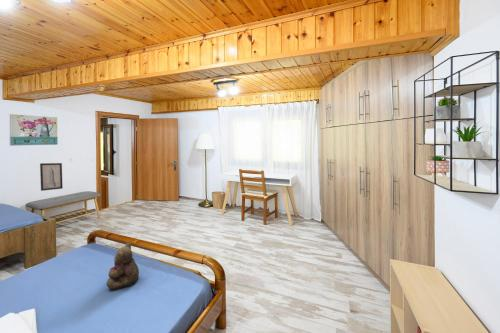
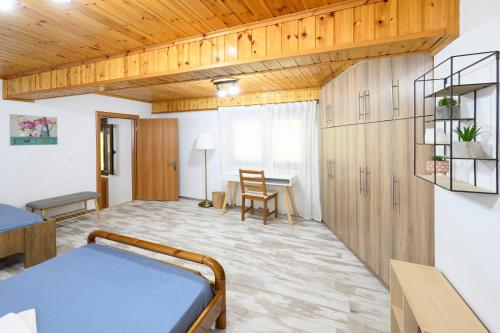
- wall art [39,162,64,192]
- teddy bear [106,242,140,291]
